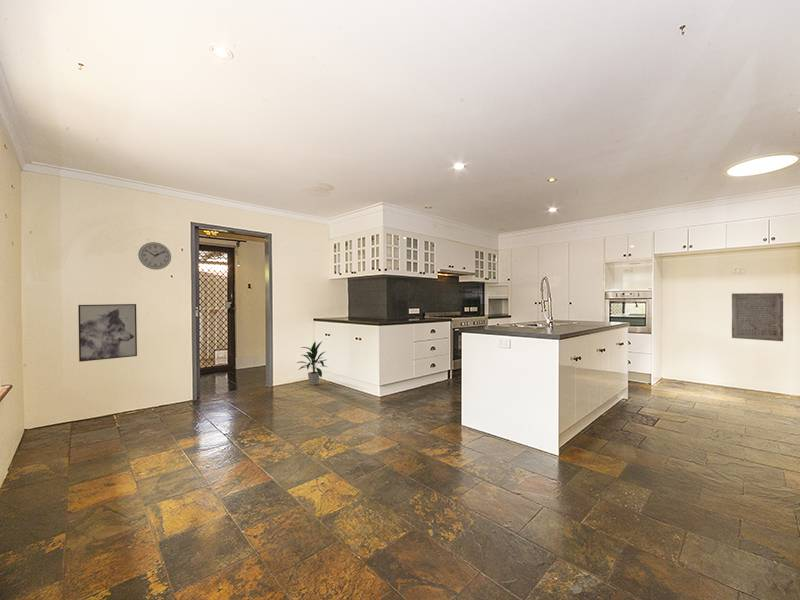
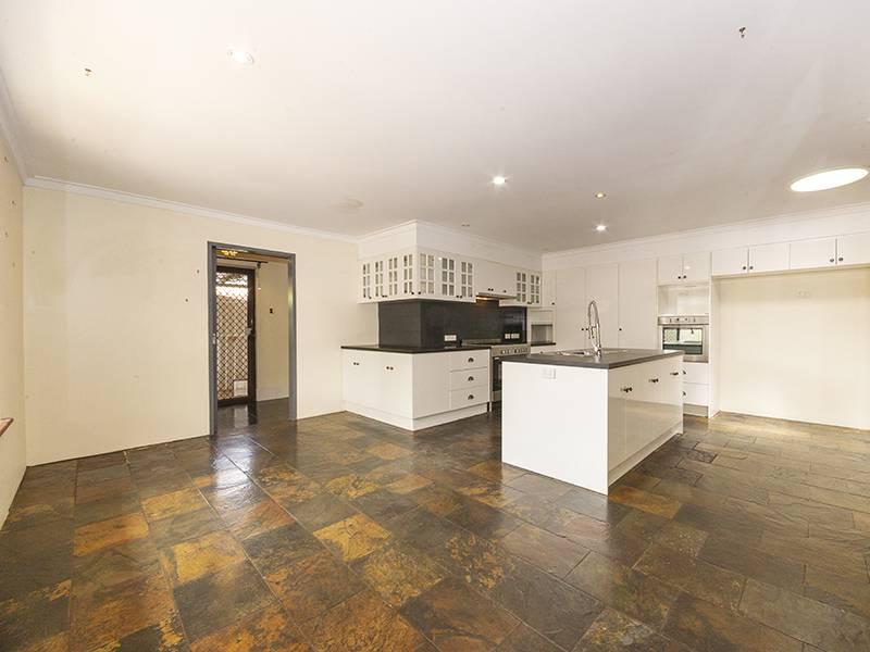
- indoor plant [296,341,330,386]
- wall art [77,303,138,363]
- wall clock [137,241,172,270]
- stone plaque [731,292,784,342]
